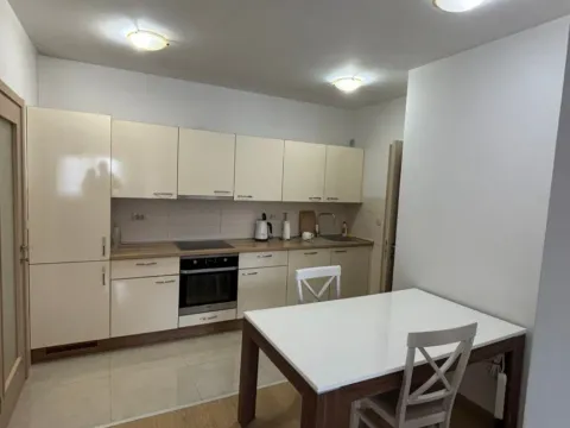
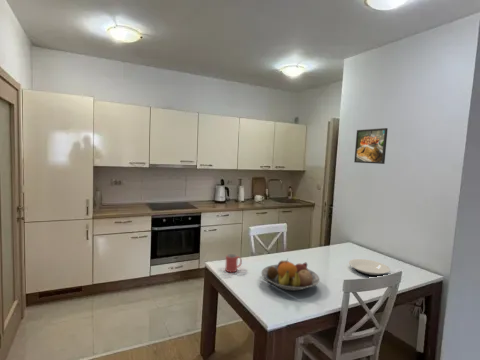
+ plate [348,258,391,277]
+ mug [224,253,243,273]
+ fruit bowl [261,258,321,292]
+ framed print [353,127,388,165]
